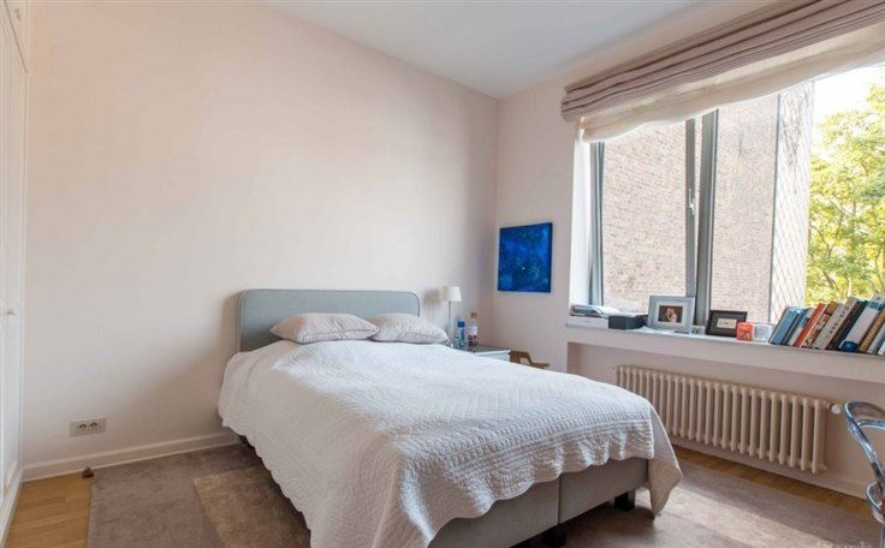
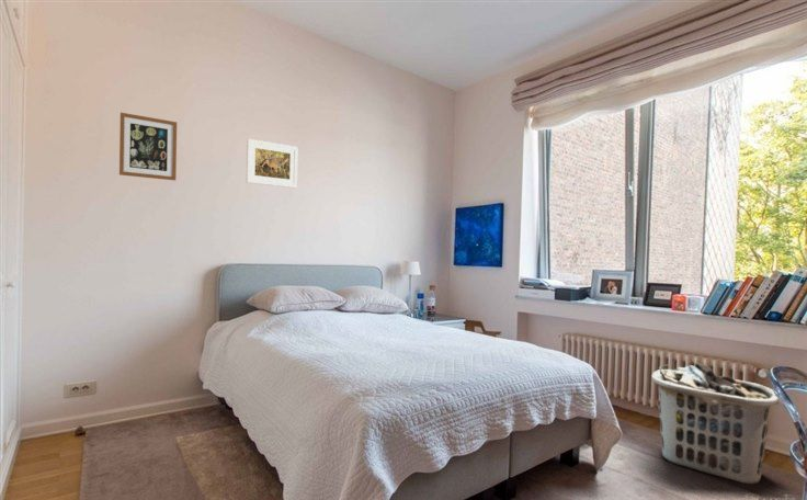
+ wall art [118,112,178,182]
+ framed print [245,138,299,189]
+ clothes hamper [650,362,781,485]
